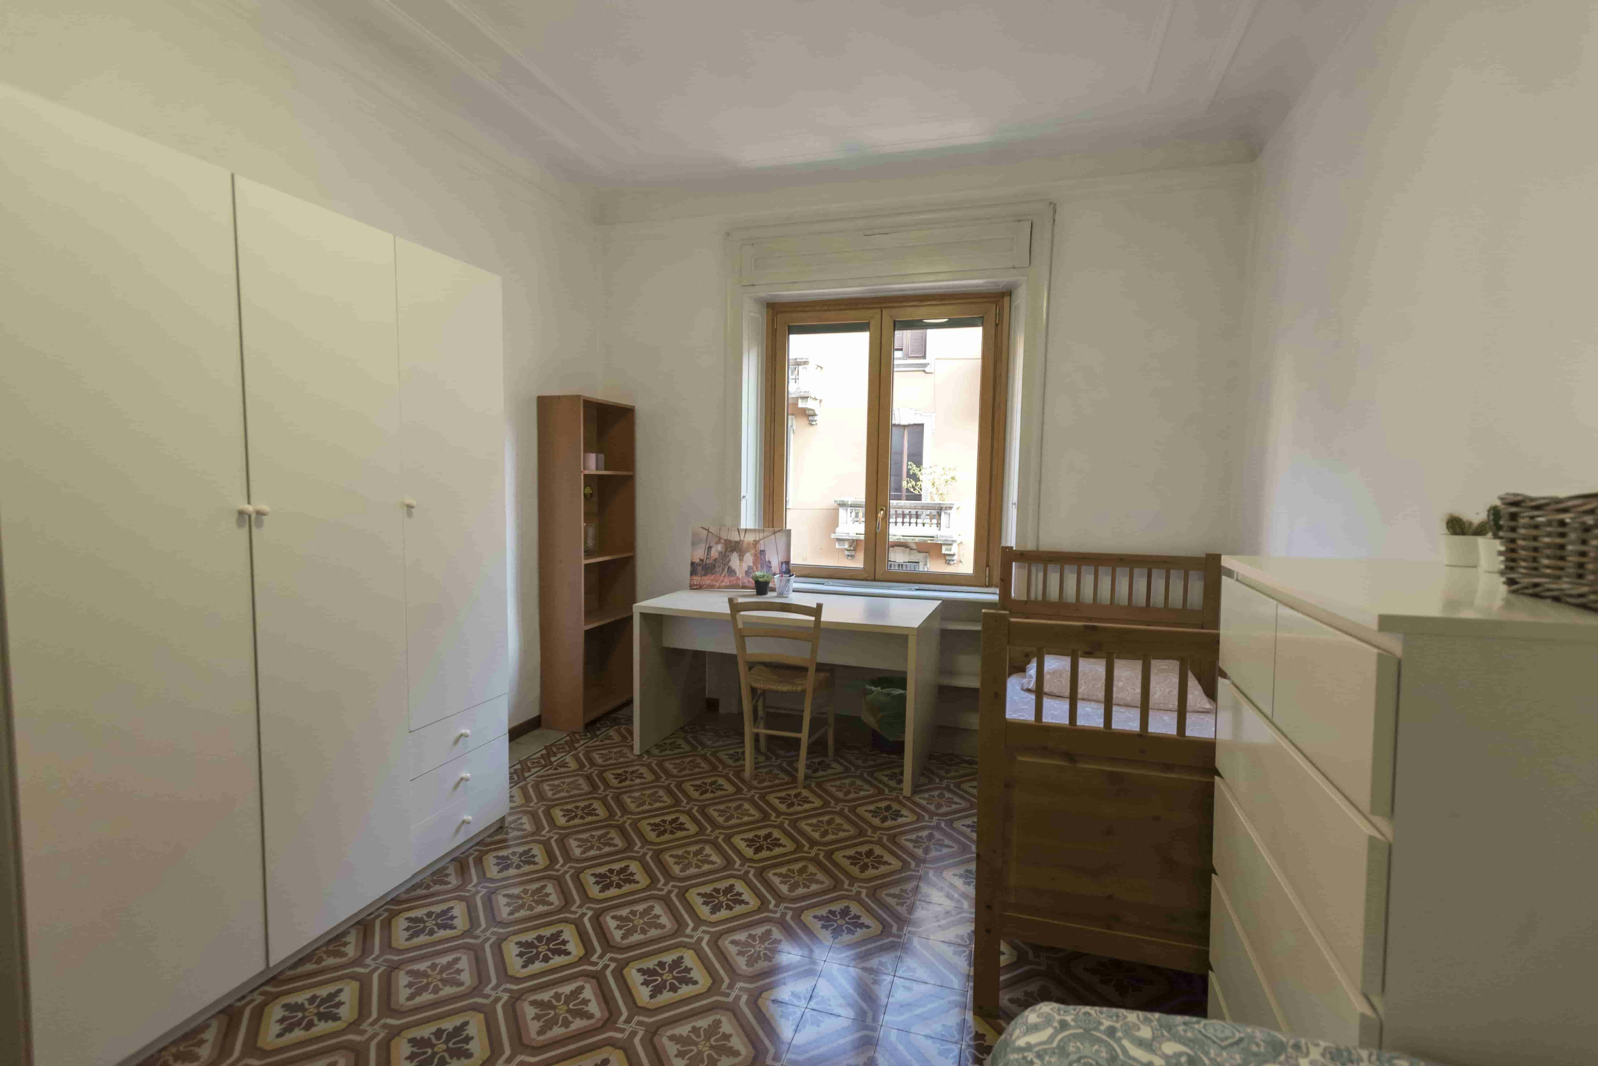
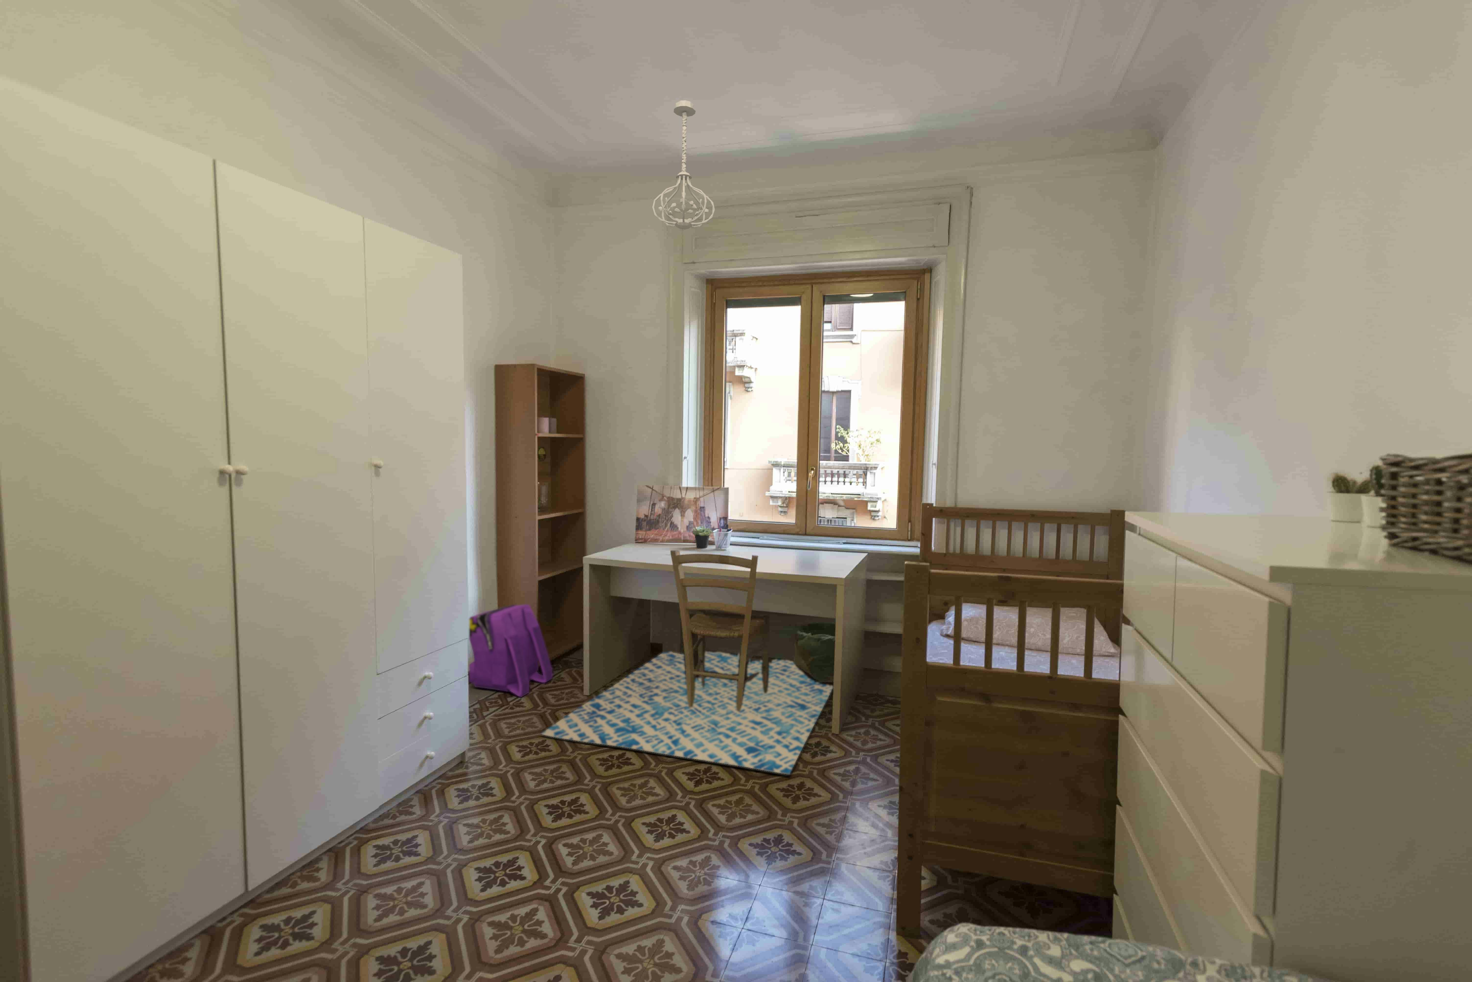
+ backpack [469,604,554,697]
+ rug [540,651,833,775]
+ ceiling light fixture [652,100,715,231]
